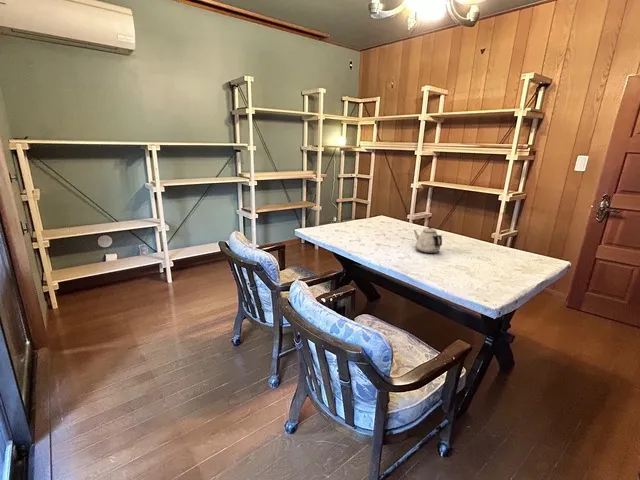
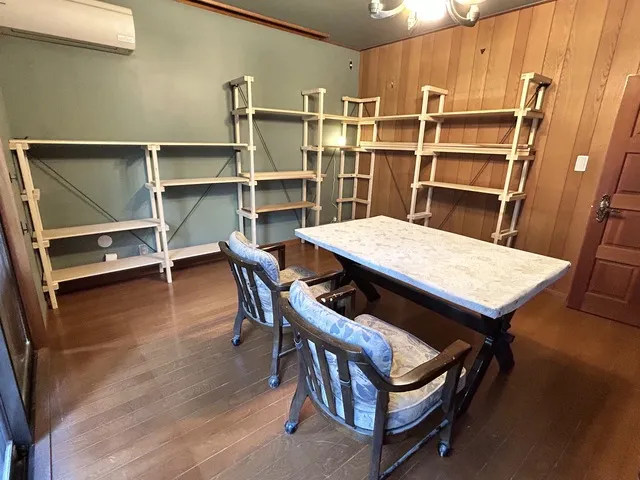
- teapot [413,225,443,254]
